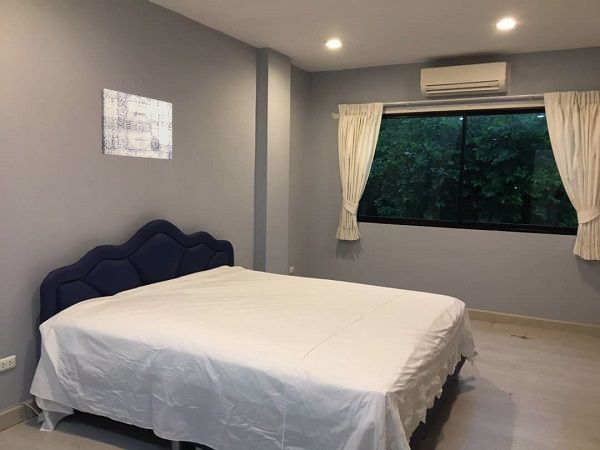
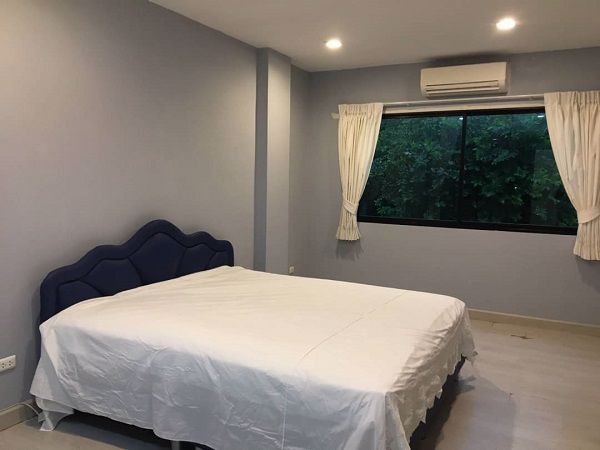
- wall art [100,88,173,160]
